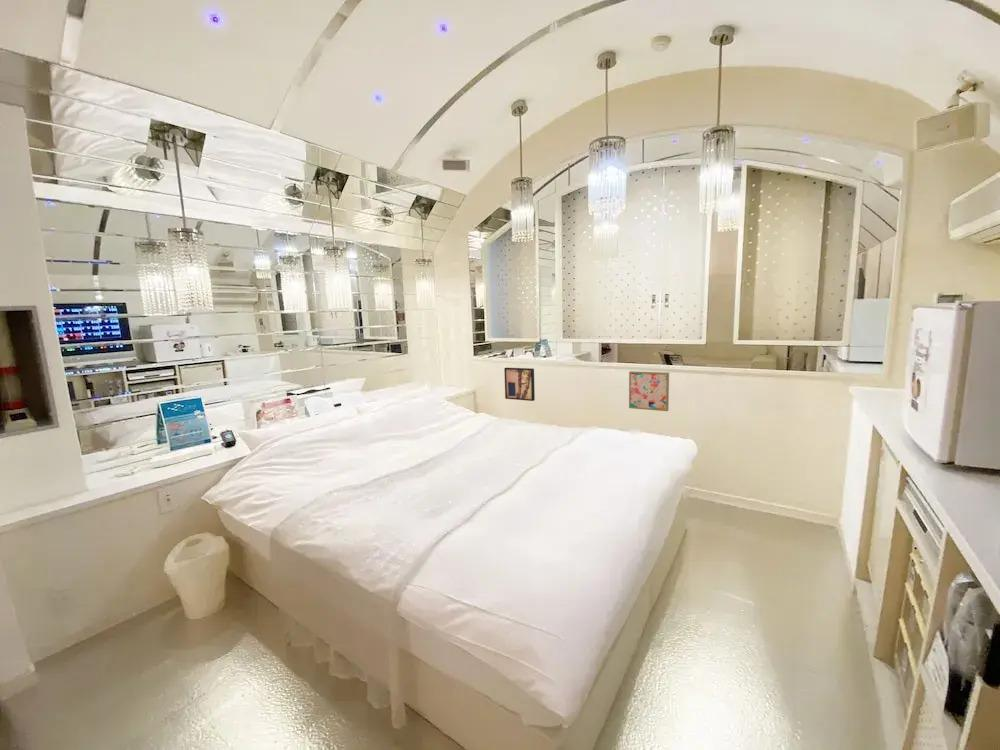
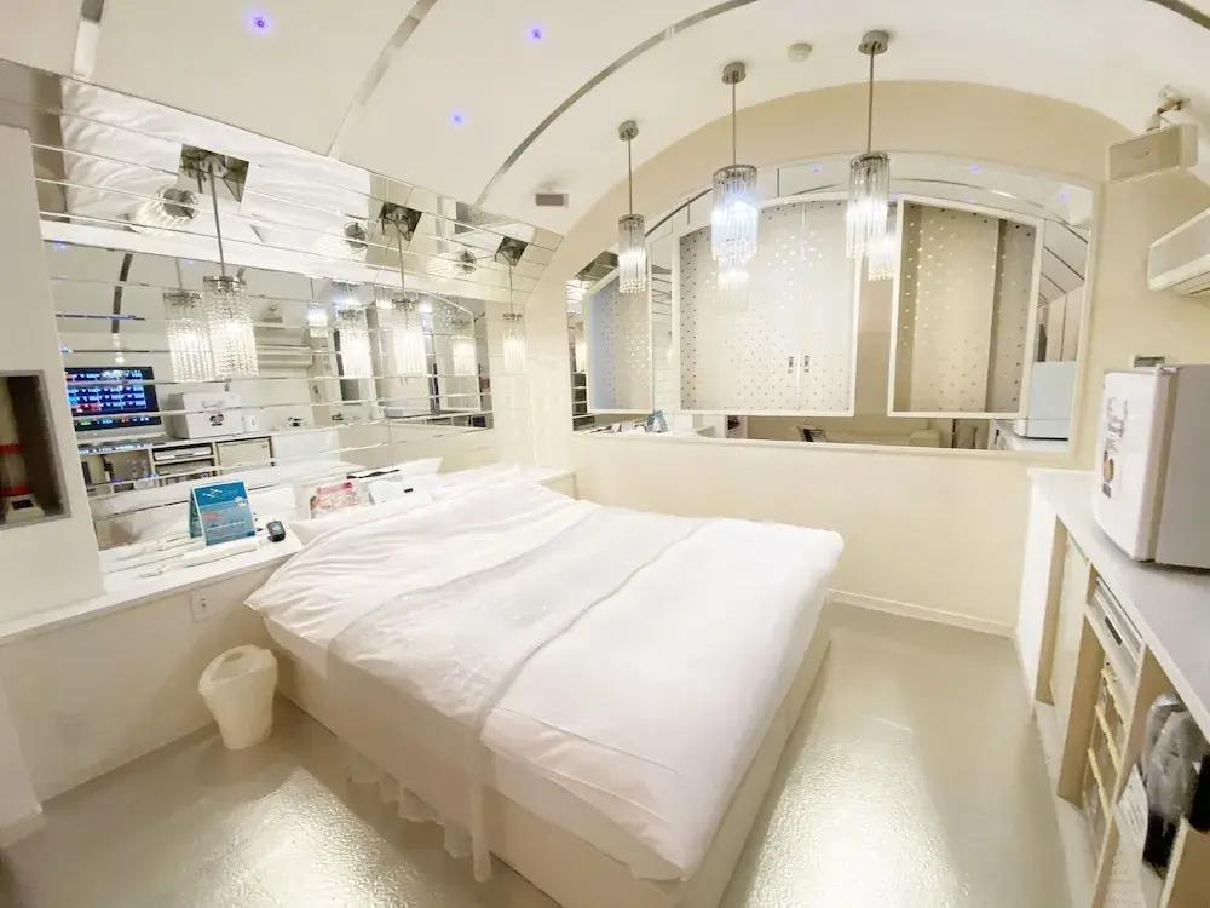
- wall art [628,370,670,412]
- wall art [503,367,536,402]
